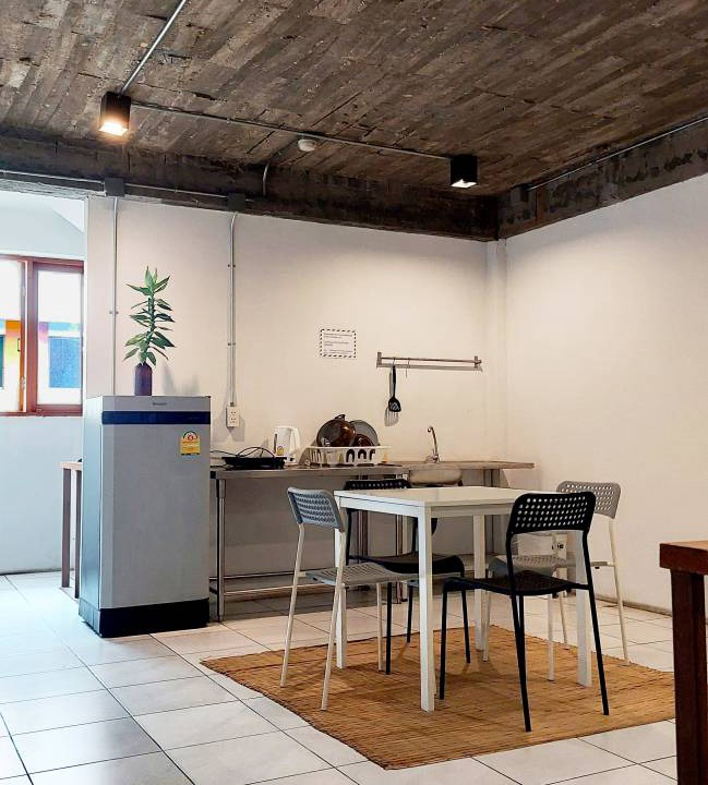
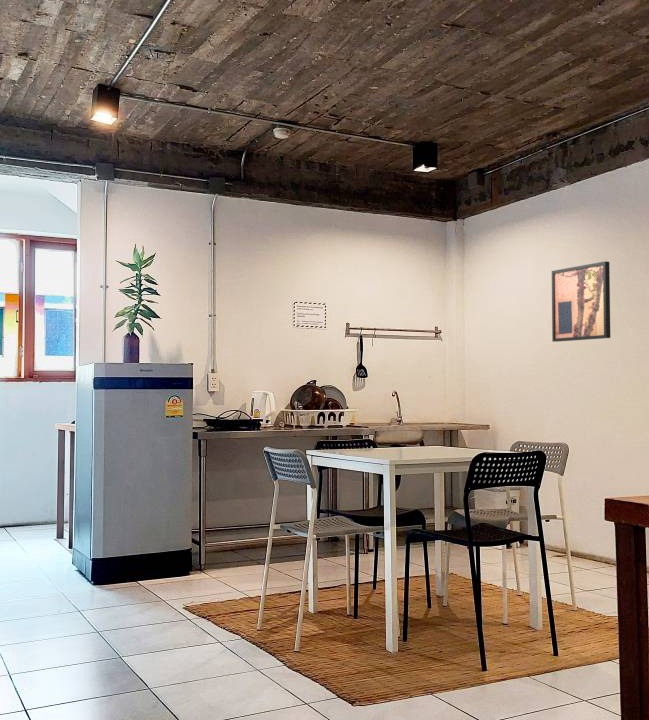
+ wall art [551,260,611,343]
